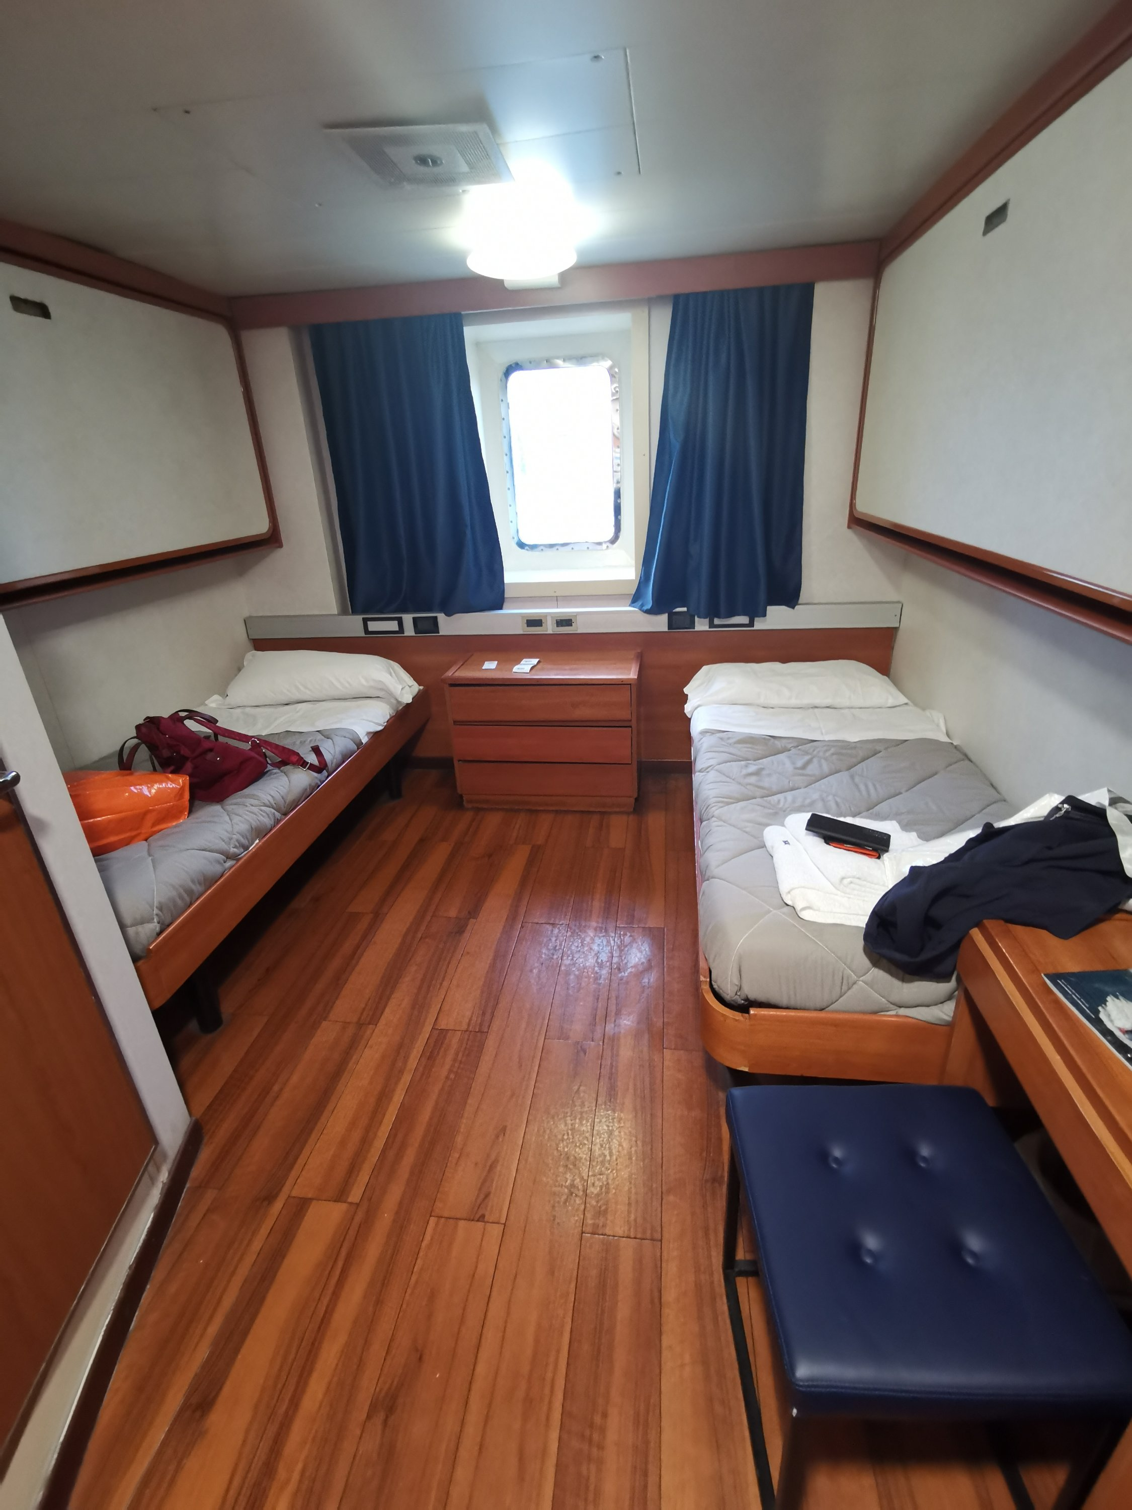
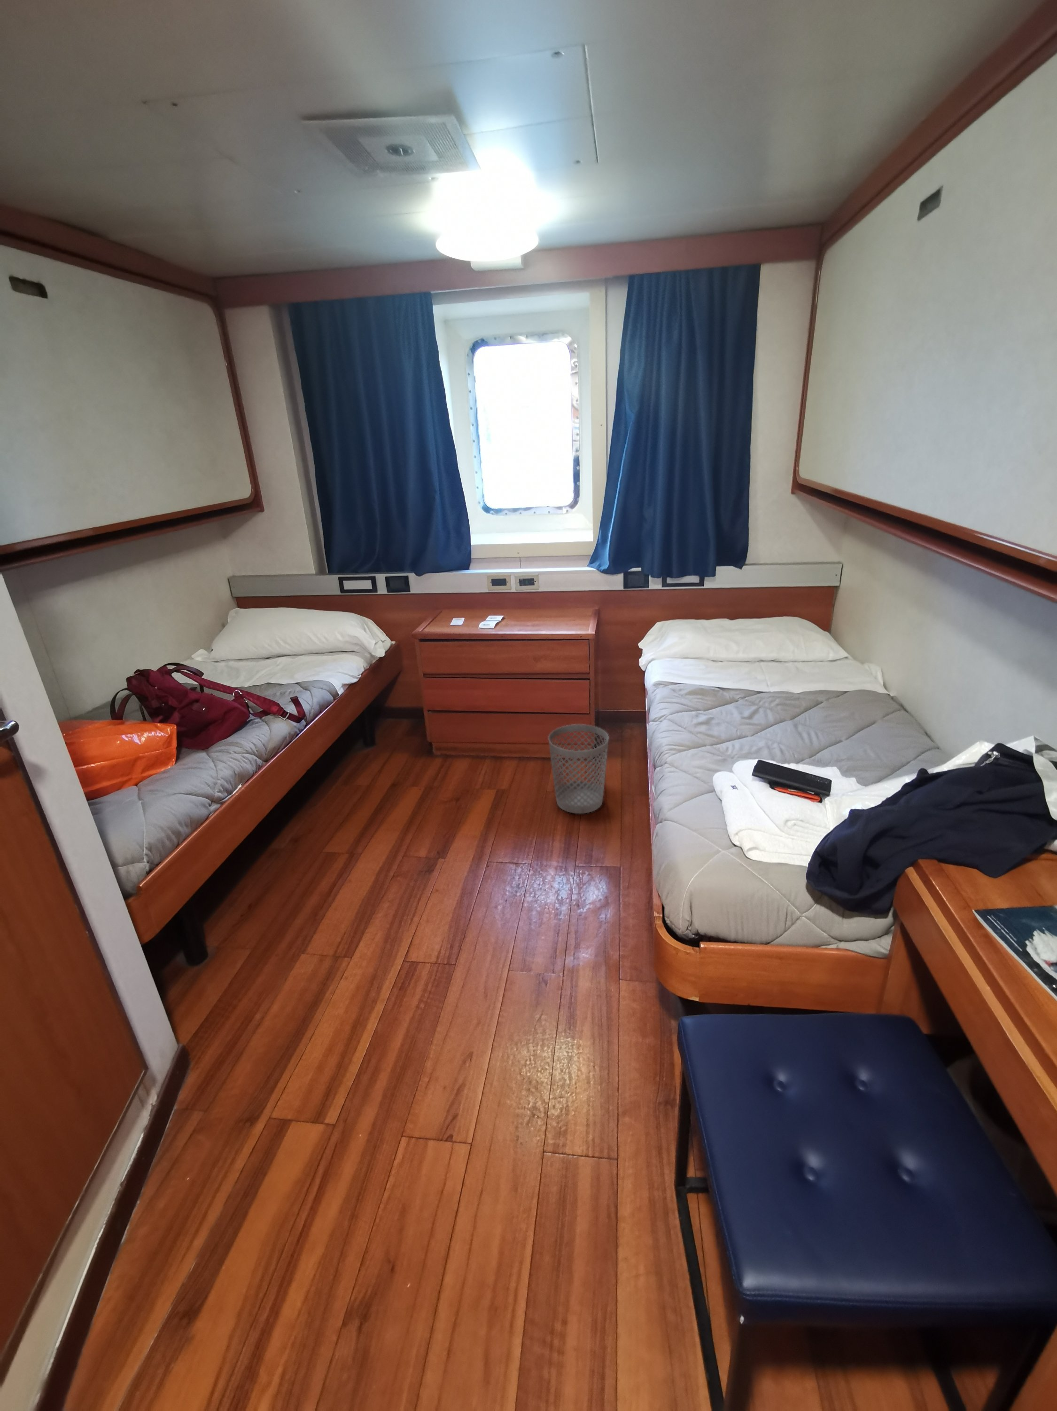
+ wastebasket [547,724,610,814]
